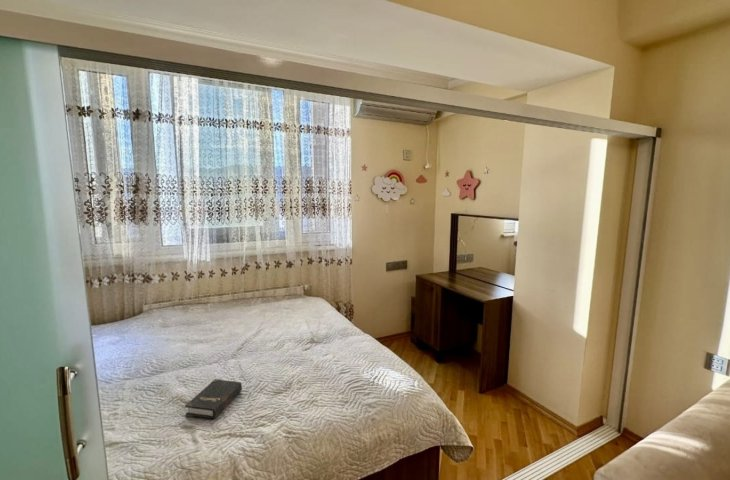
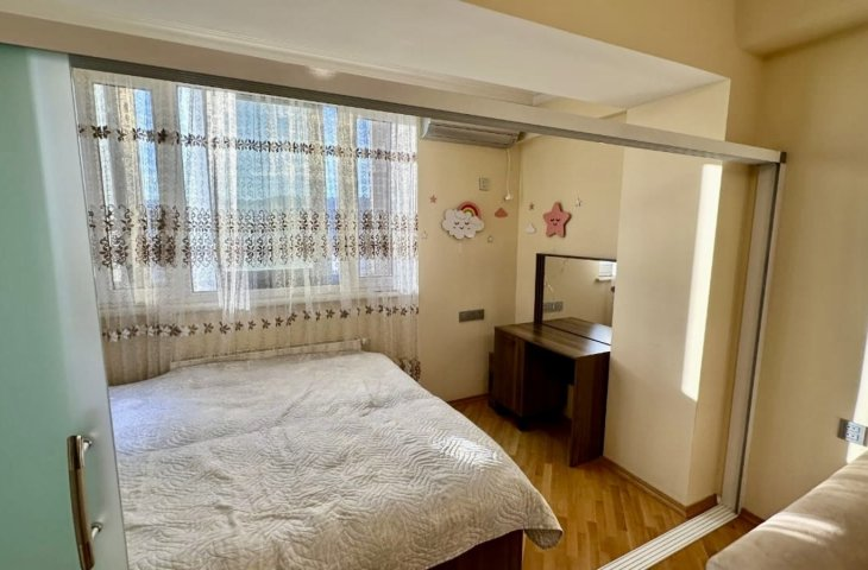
- hardback book [184,378,243,420]
